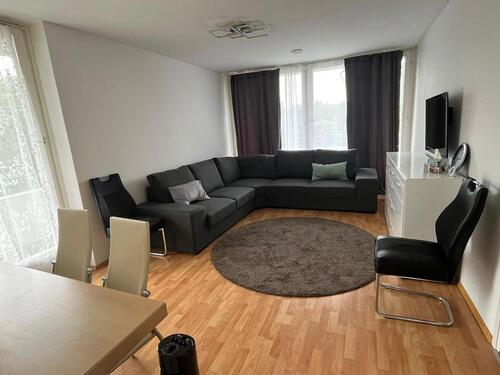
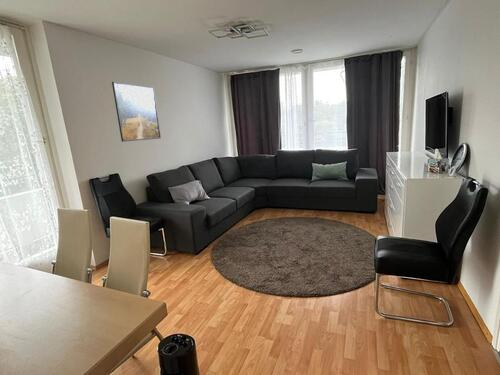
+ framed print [111,81,162,143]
